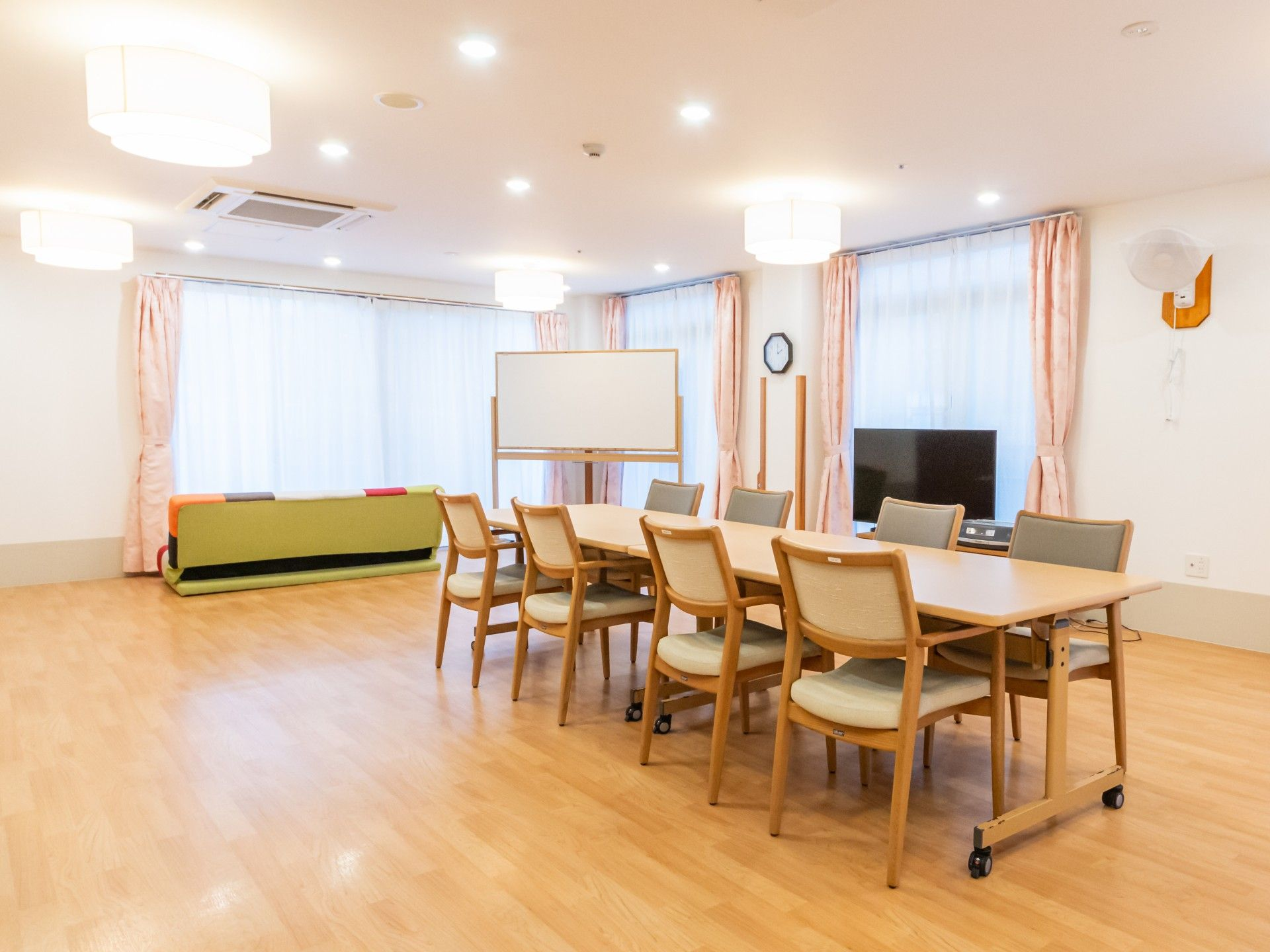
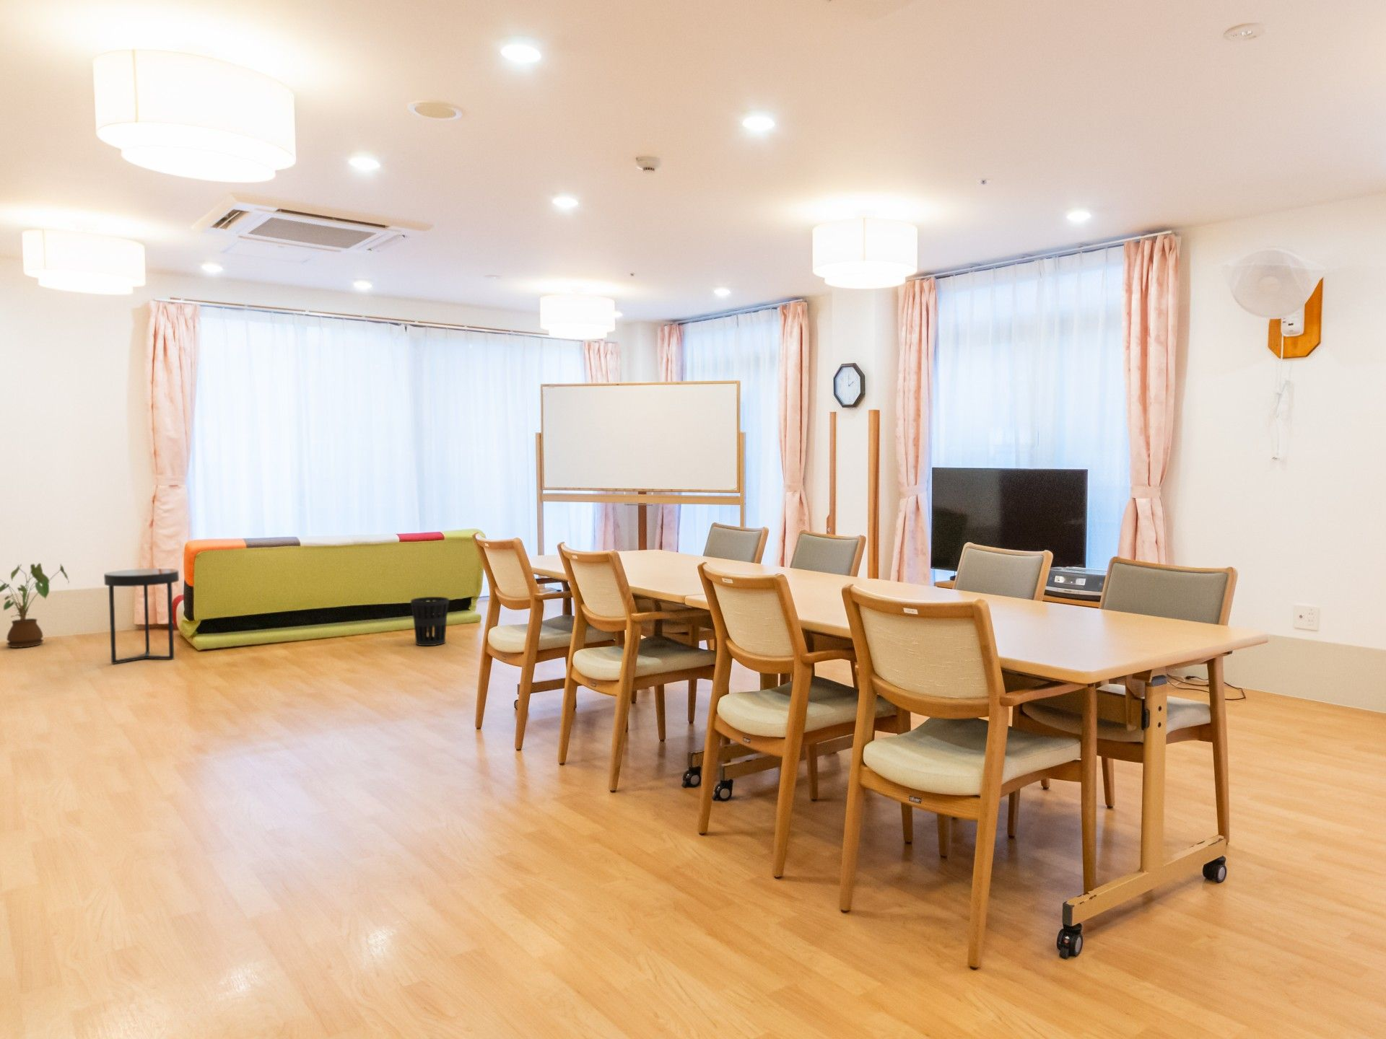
+ wastebasket [410,596,450,646]
+ side table [104,568,180,665]
+ house plant [0,563,70,648]
